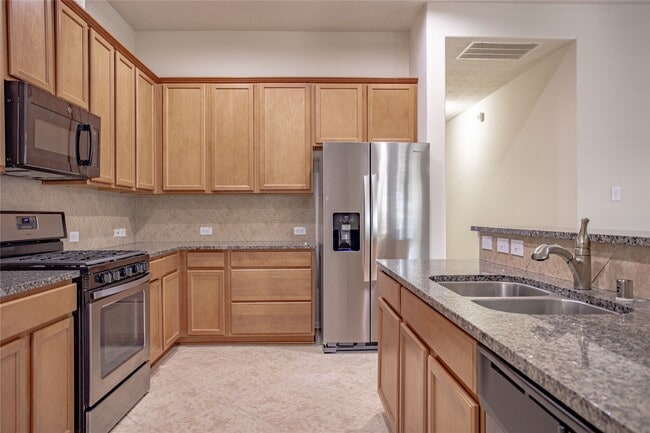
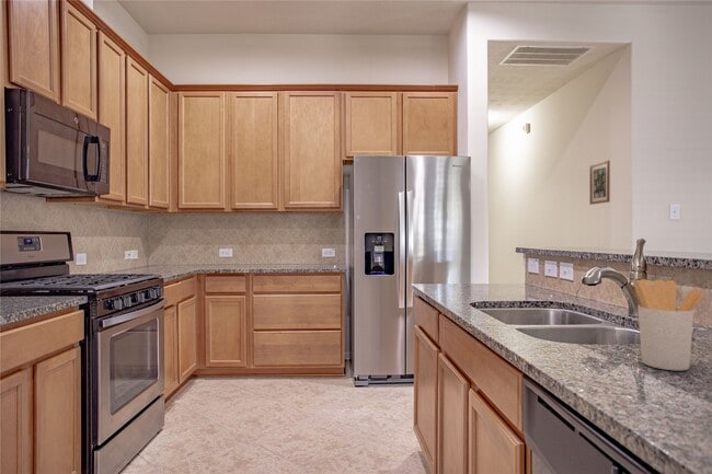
+ utensil holder [632,277,705,371]
+ wall art [588,159,611,206]
